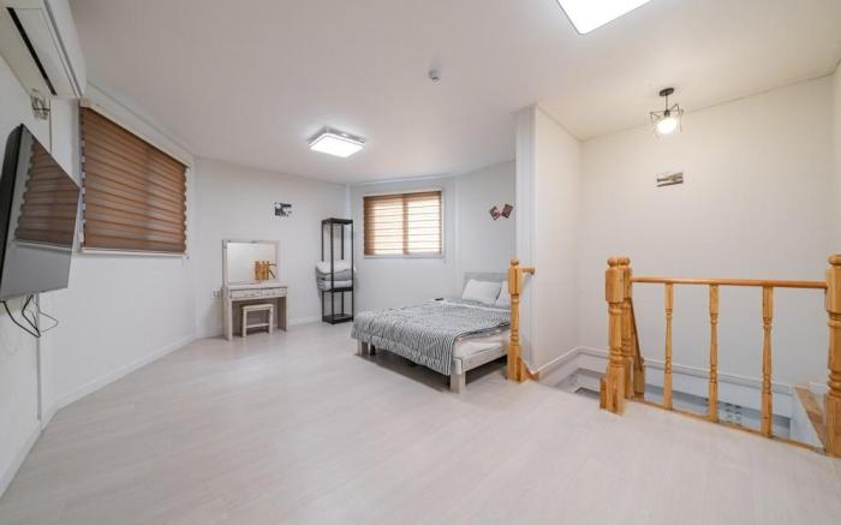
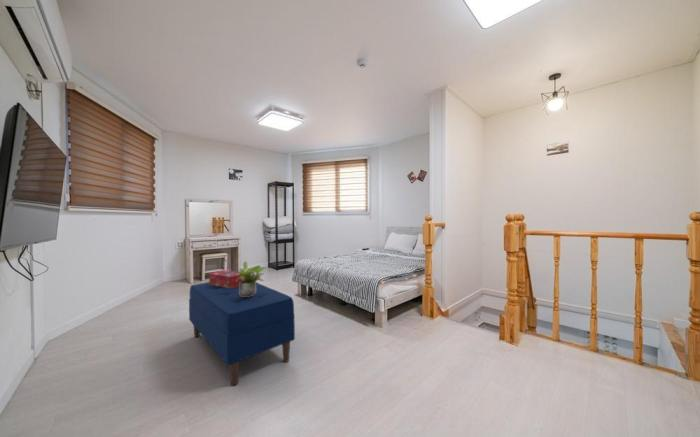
+ potted plant [234,261,267,297]
+ bench [188,281,296,387]
+ tissue box [208,269,245,288]
